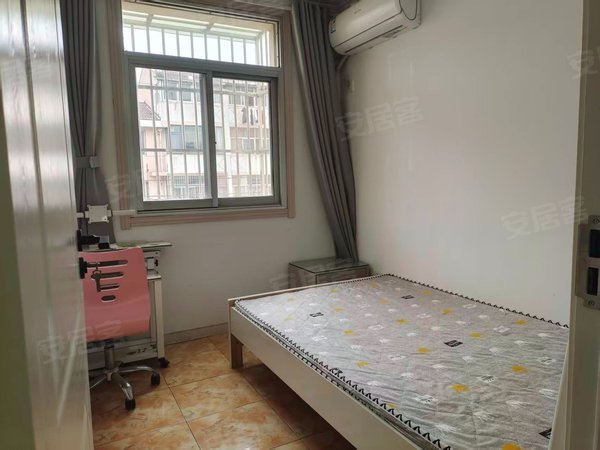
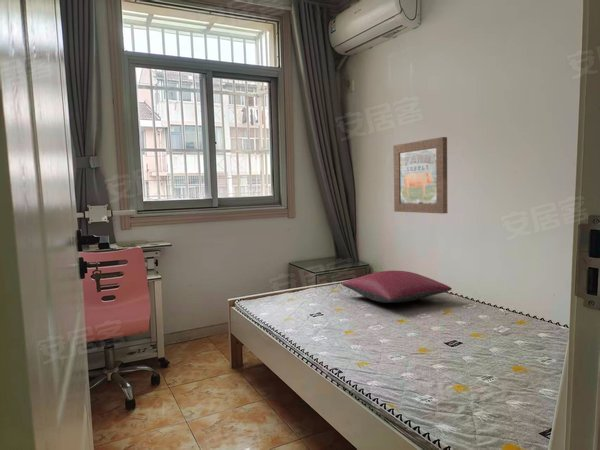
+ wall art [392,136,448,215]
+ pillow [341,270,452,304]
